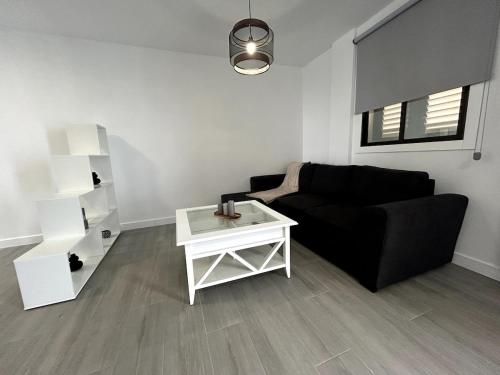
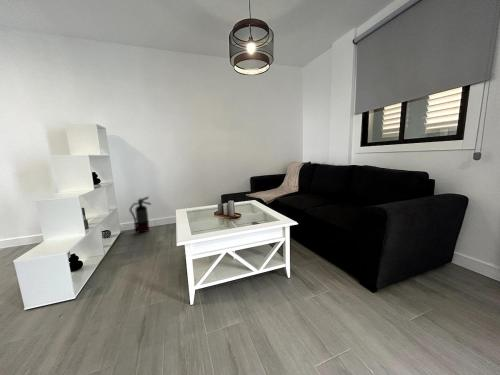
+ fire extinguisher [129,195,152,233]
